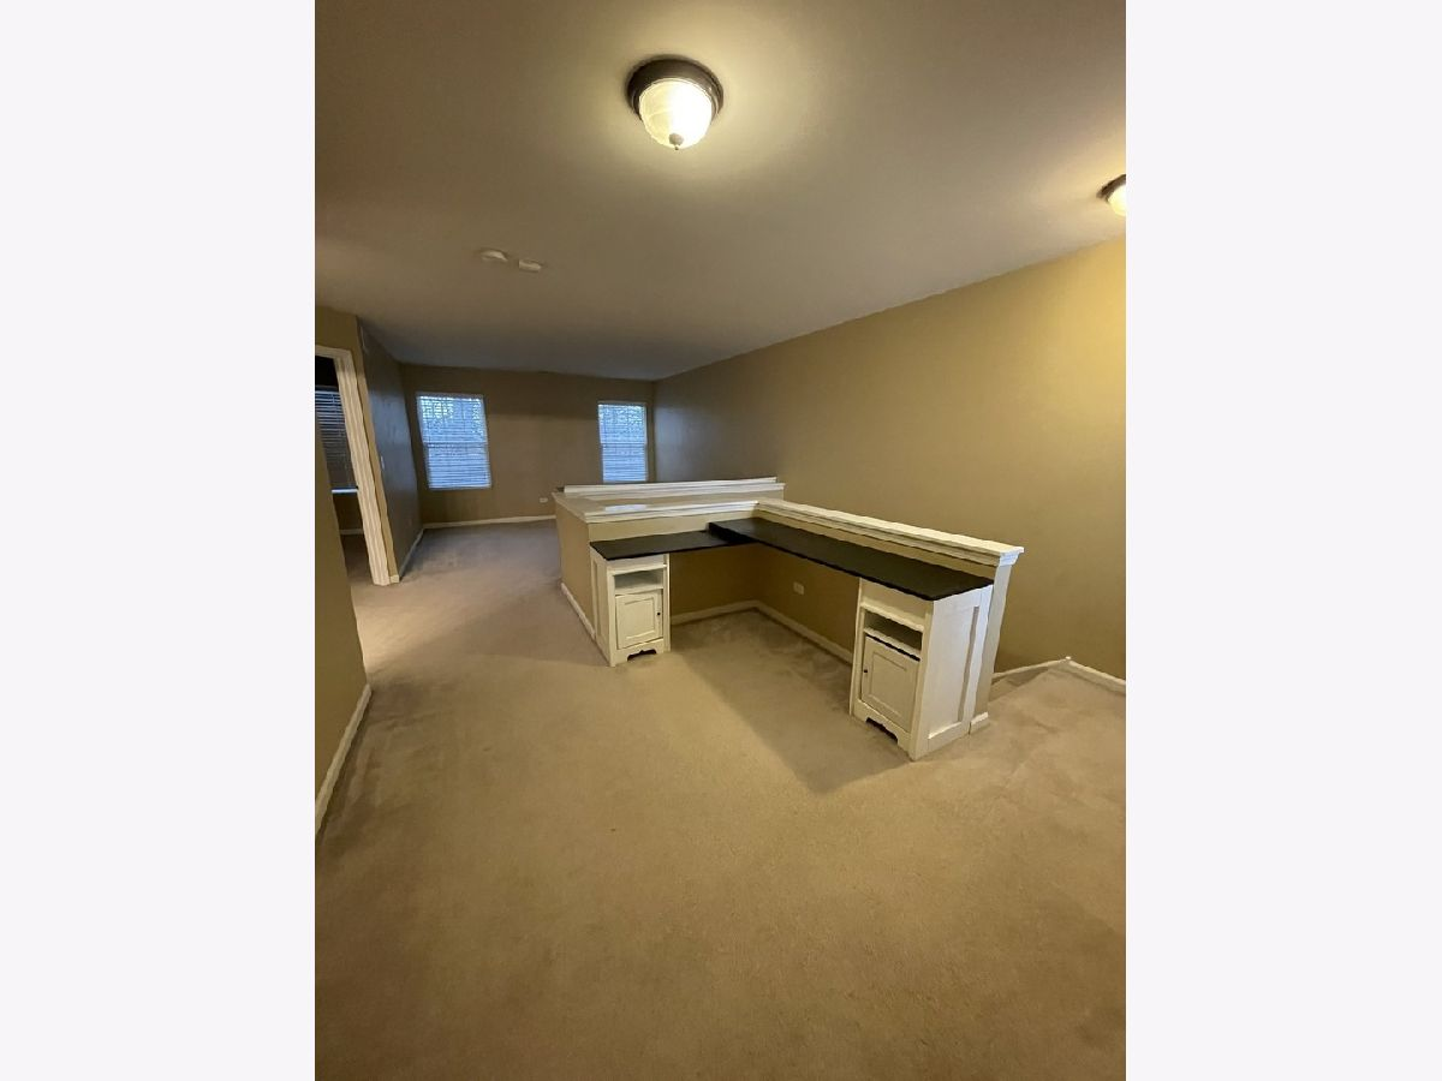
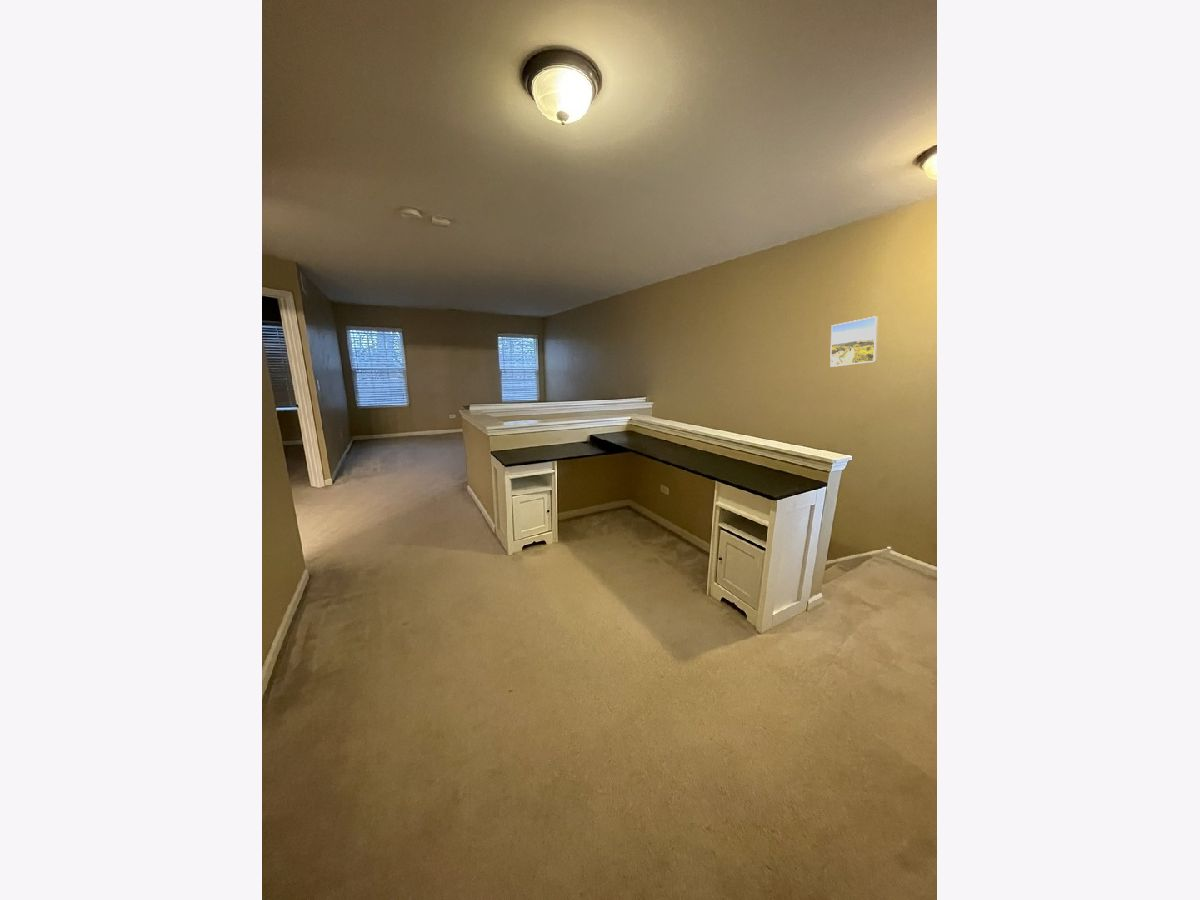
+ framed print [829,315,879,368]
